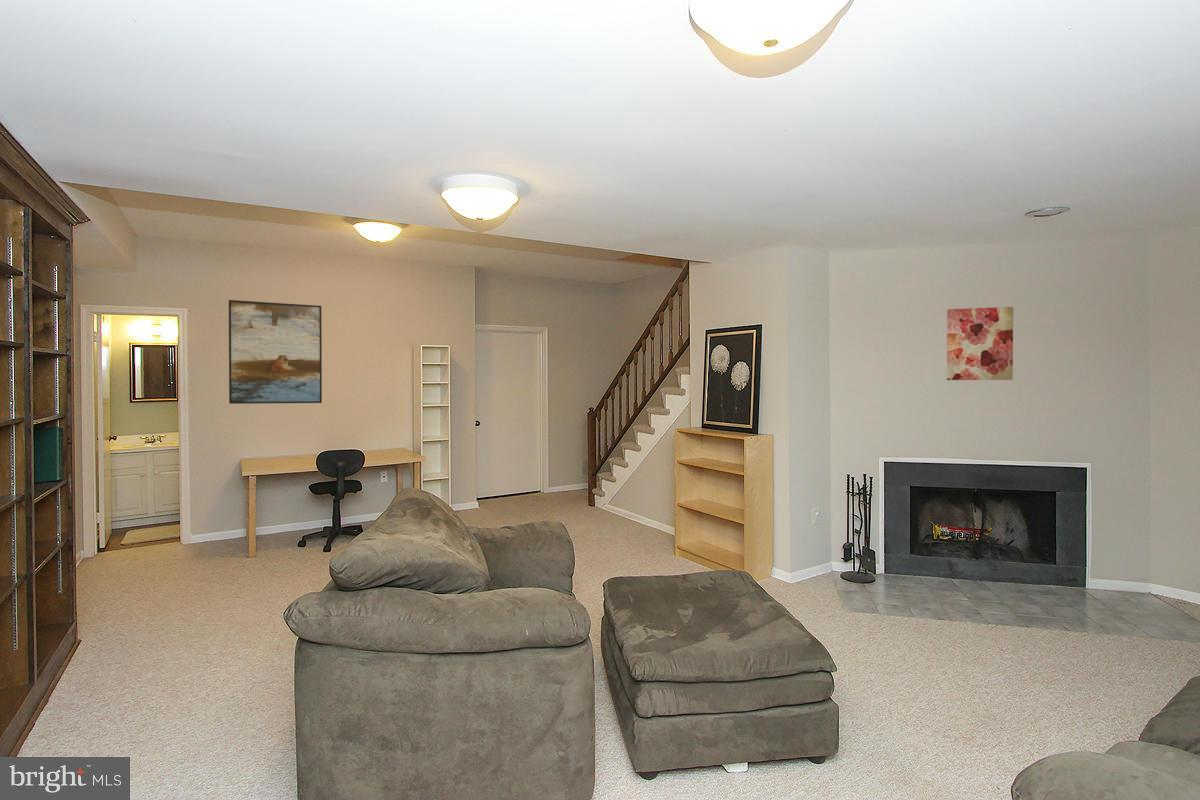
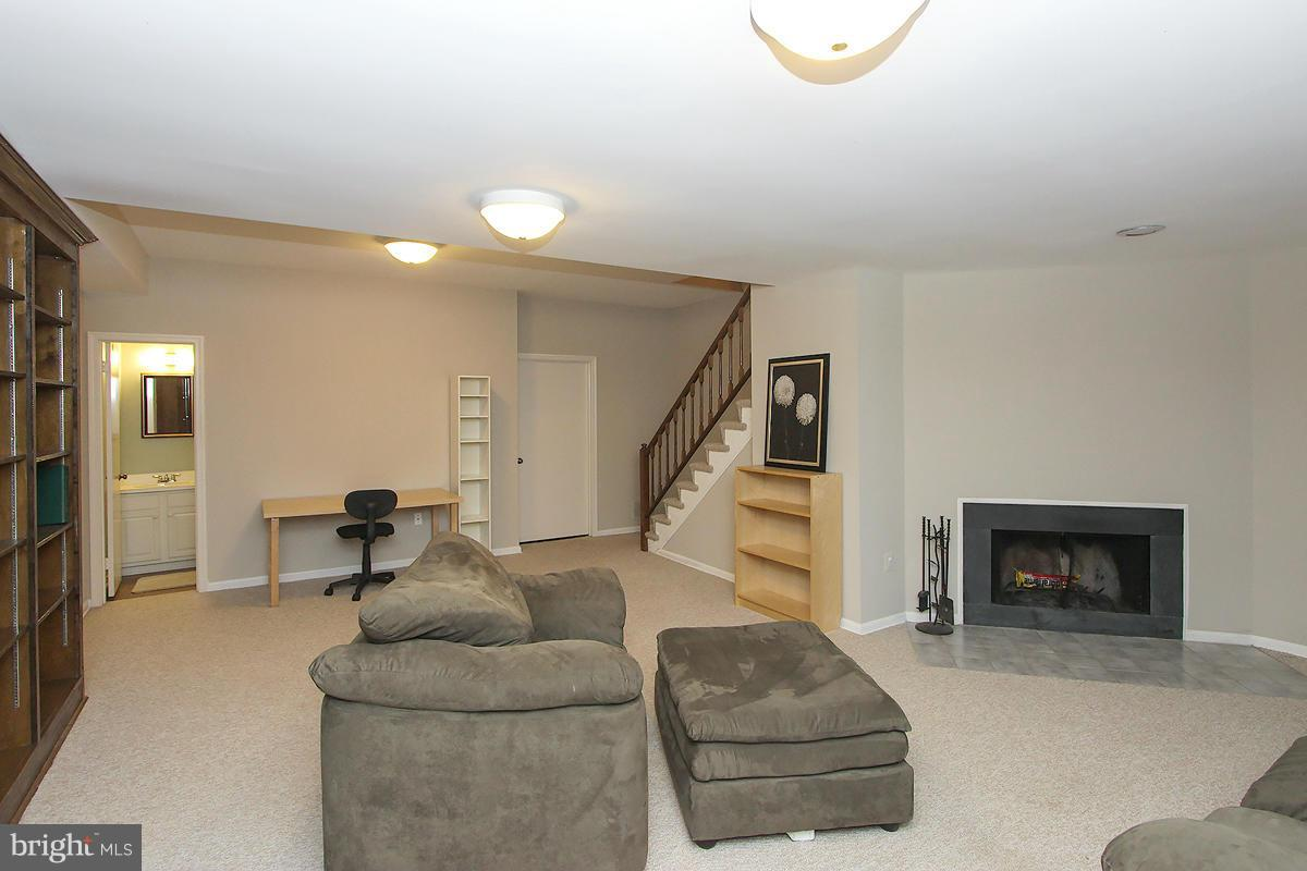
- wall art [946,306,1014,381]
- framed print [228,299,323,405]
